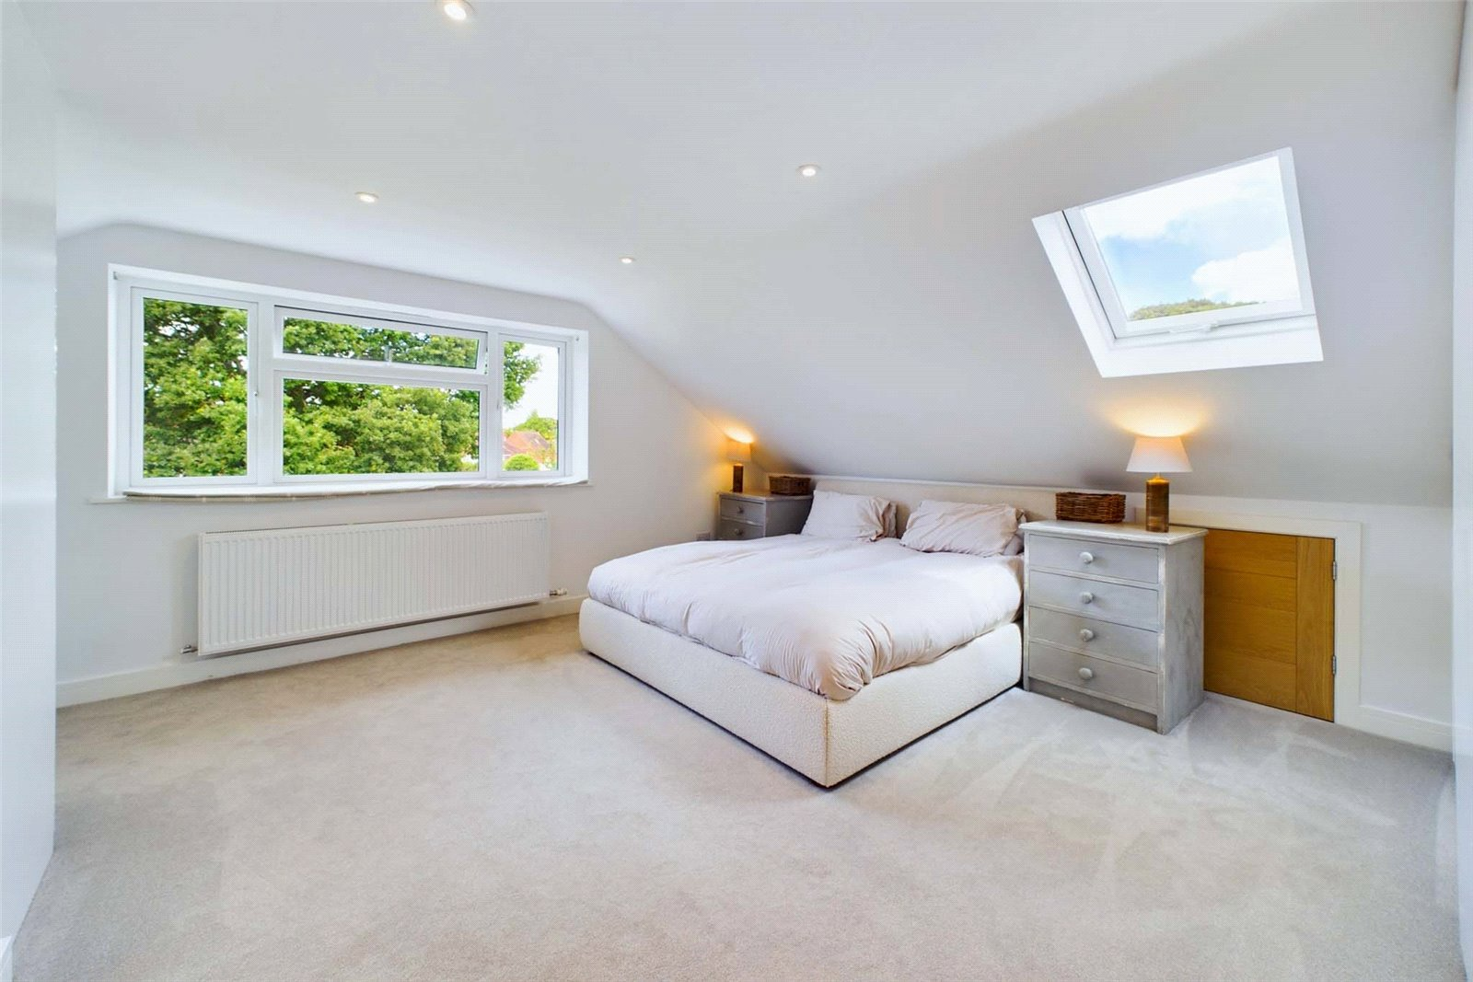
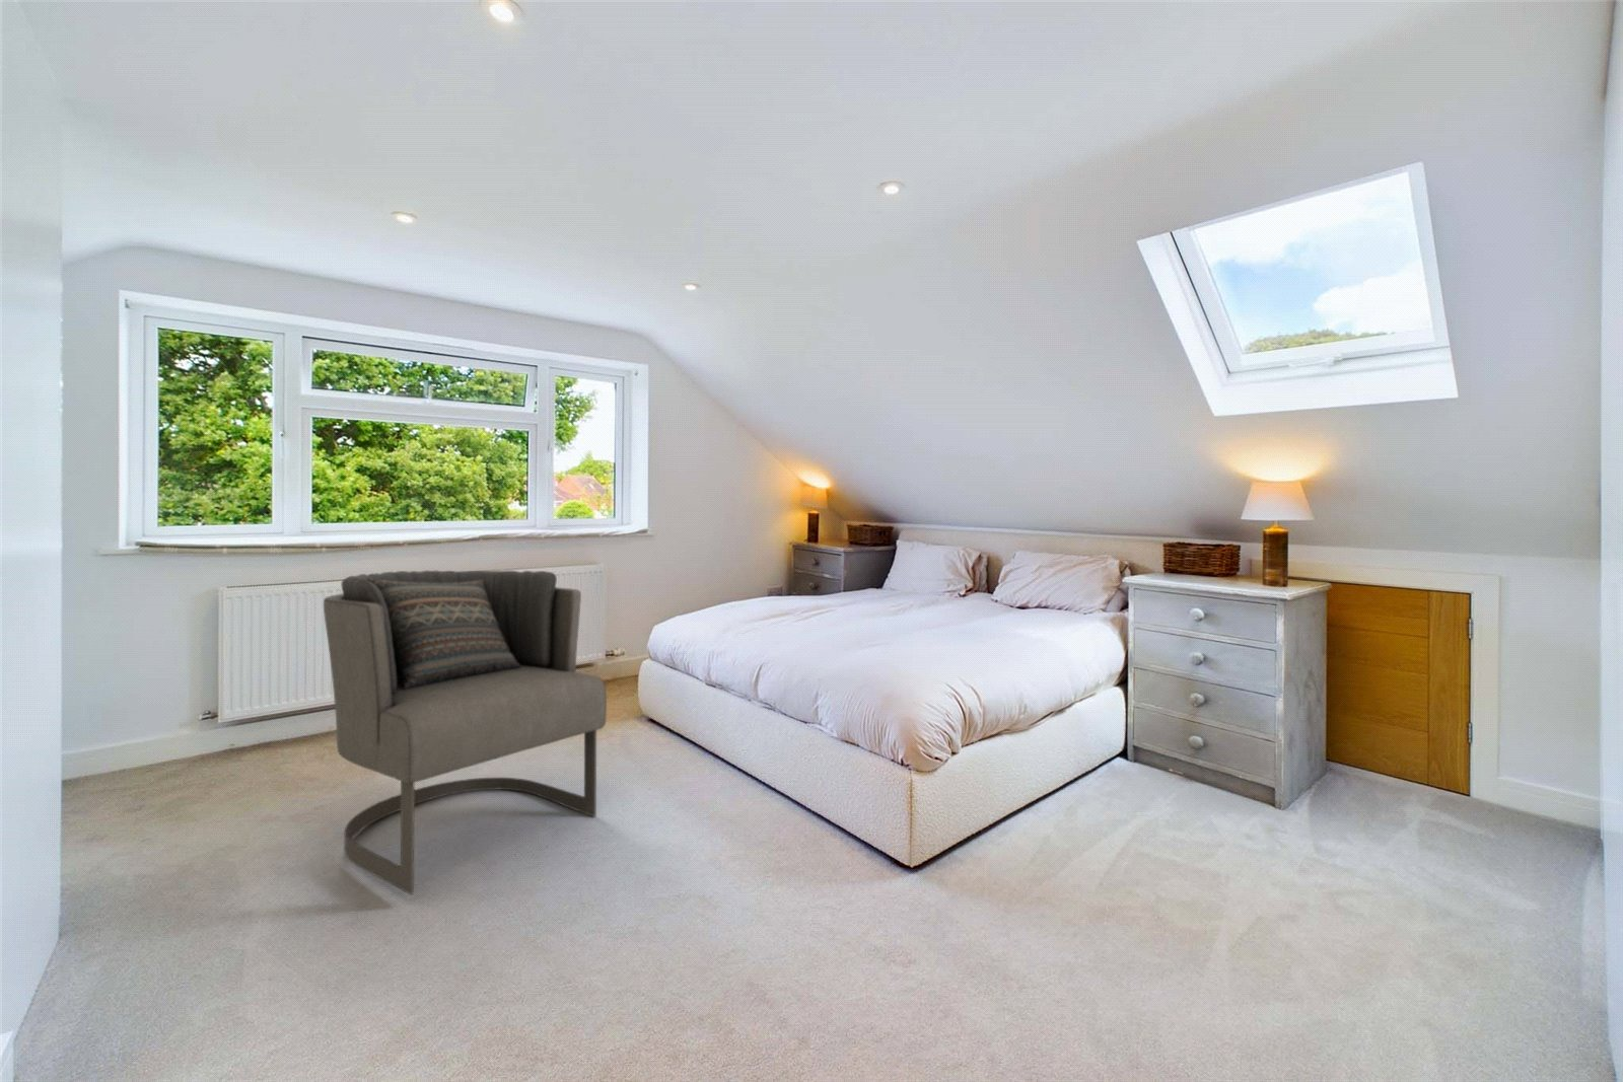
+ armchair [322,570,607,895]
